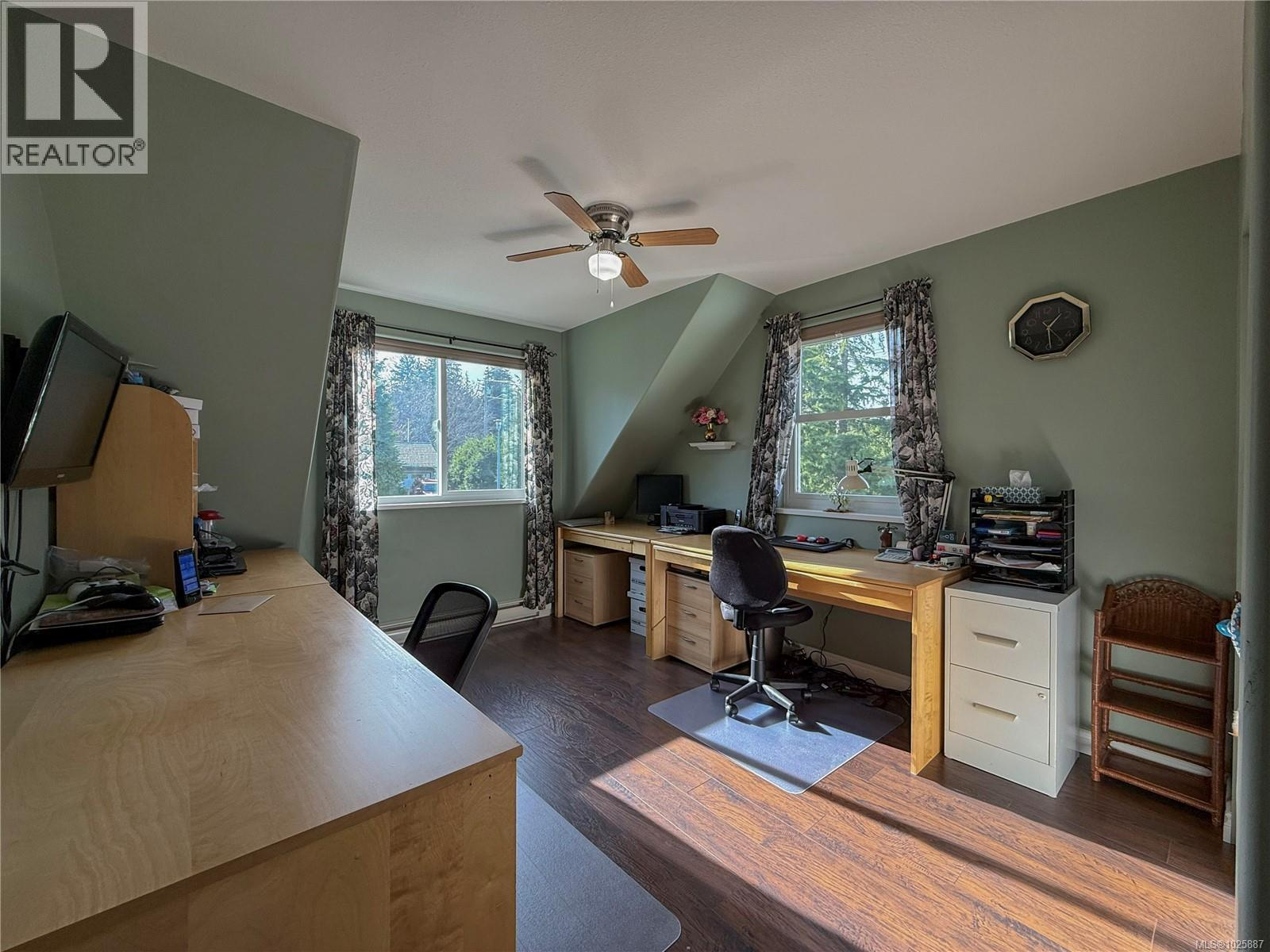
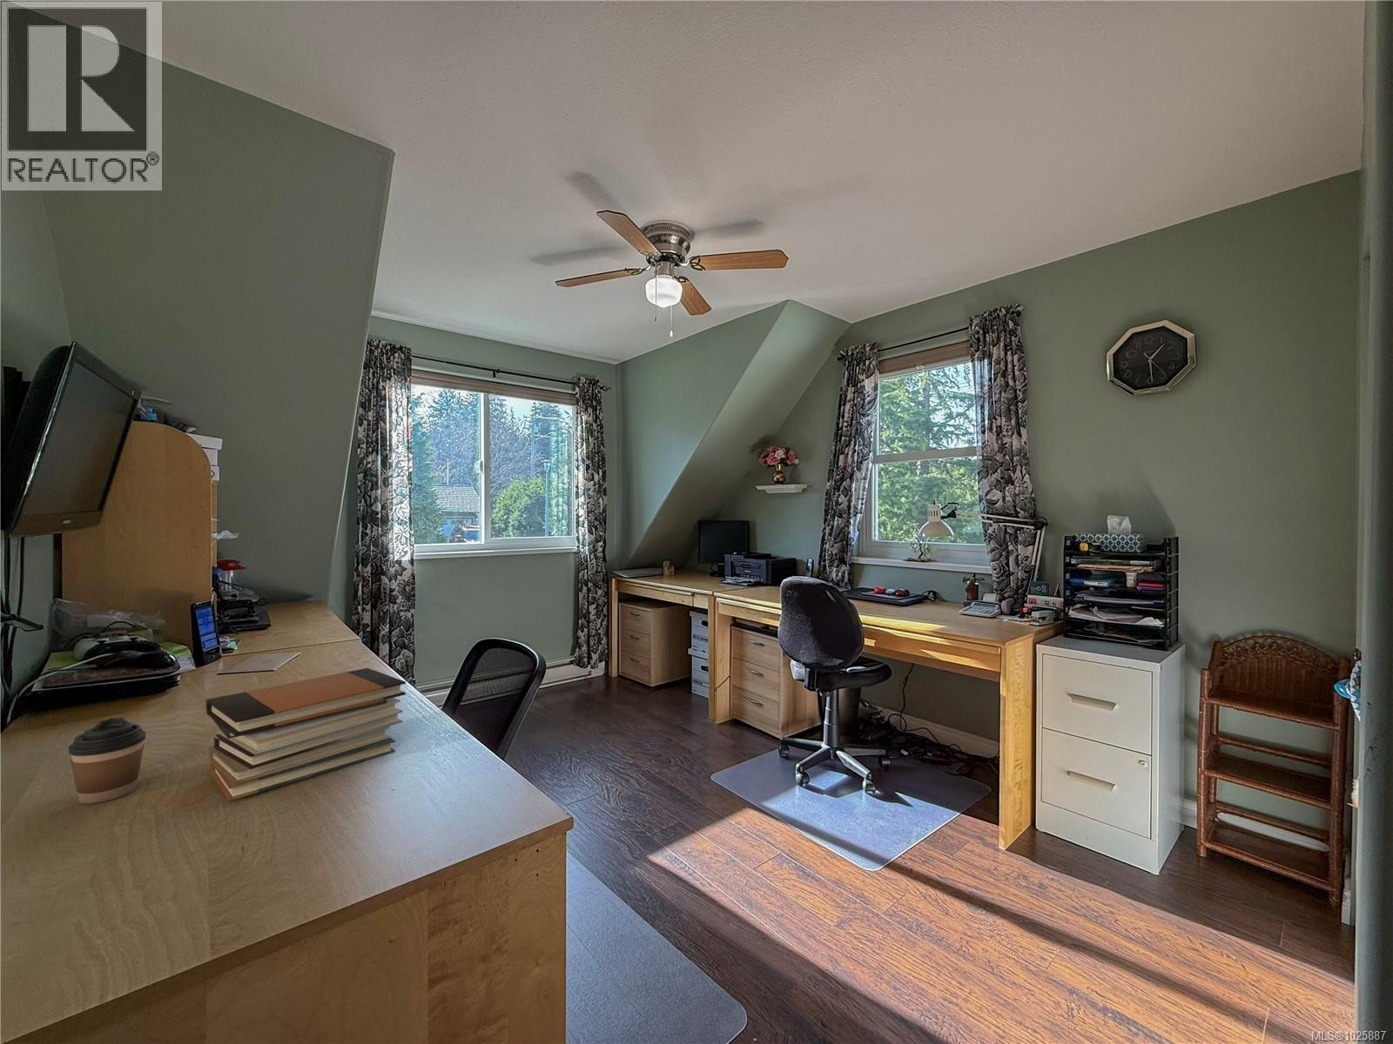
+ book stack [205,667,407,802]
+ coffee cup [67,717,147,804]
